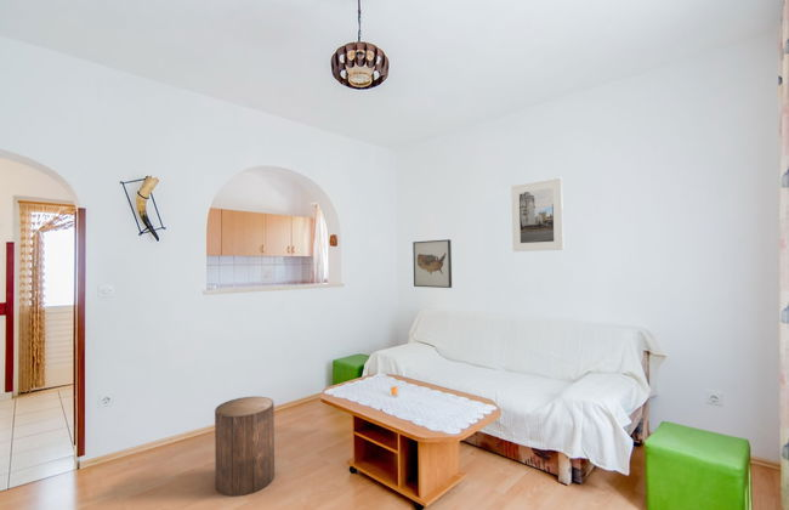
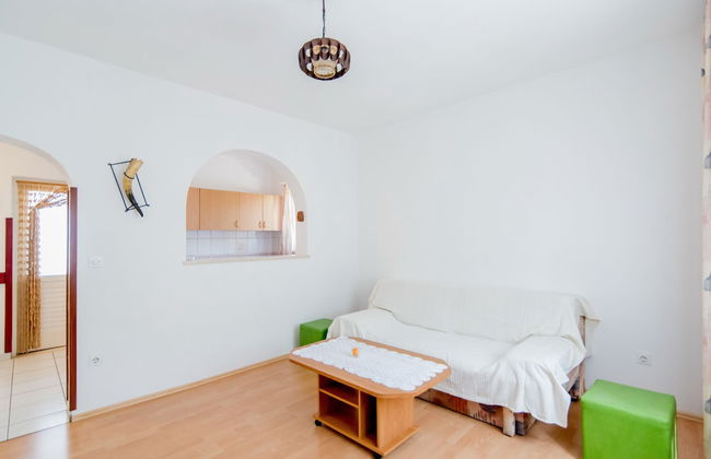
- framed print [510,177,564,253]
- stool [214,396,276,498]
- wall art [411,238,453,289]
